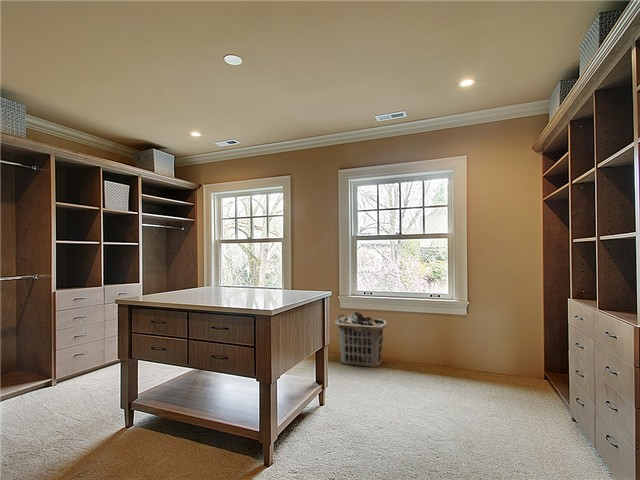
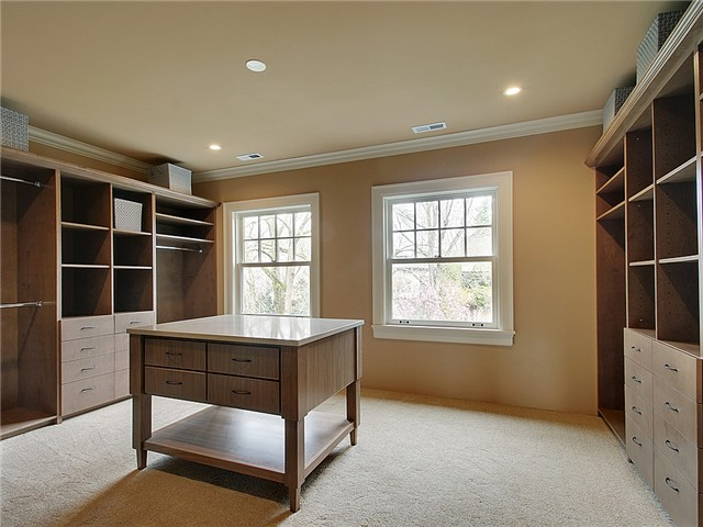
- clothes hamper [334,311,388,368]
